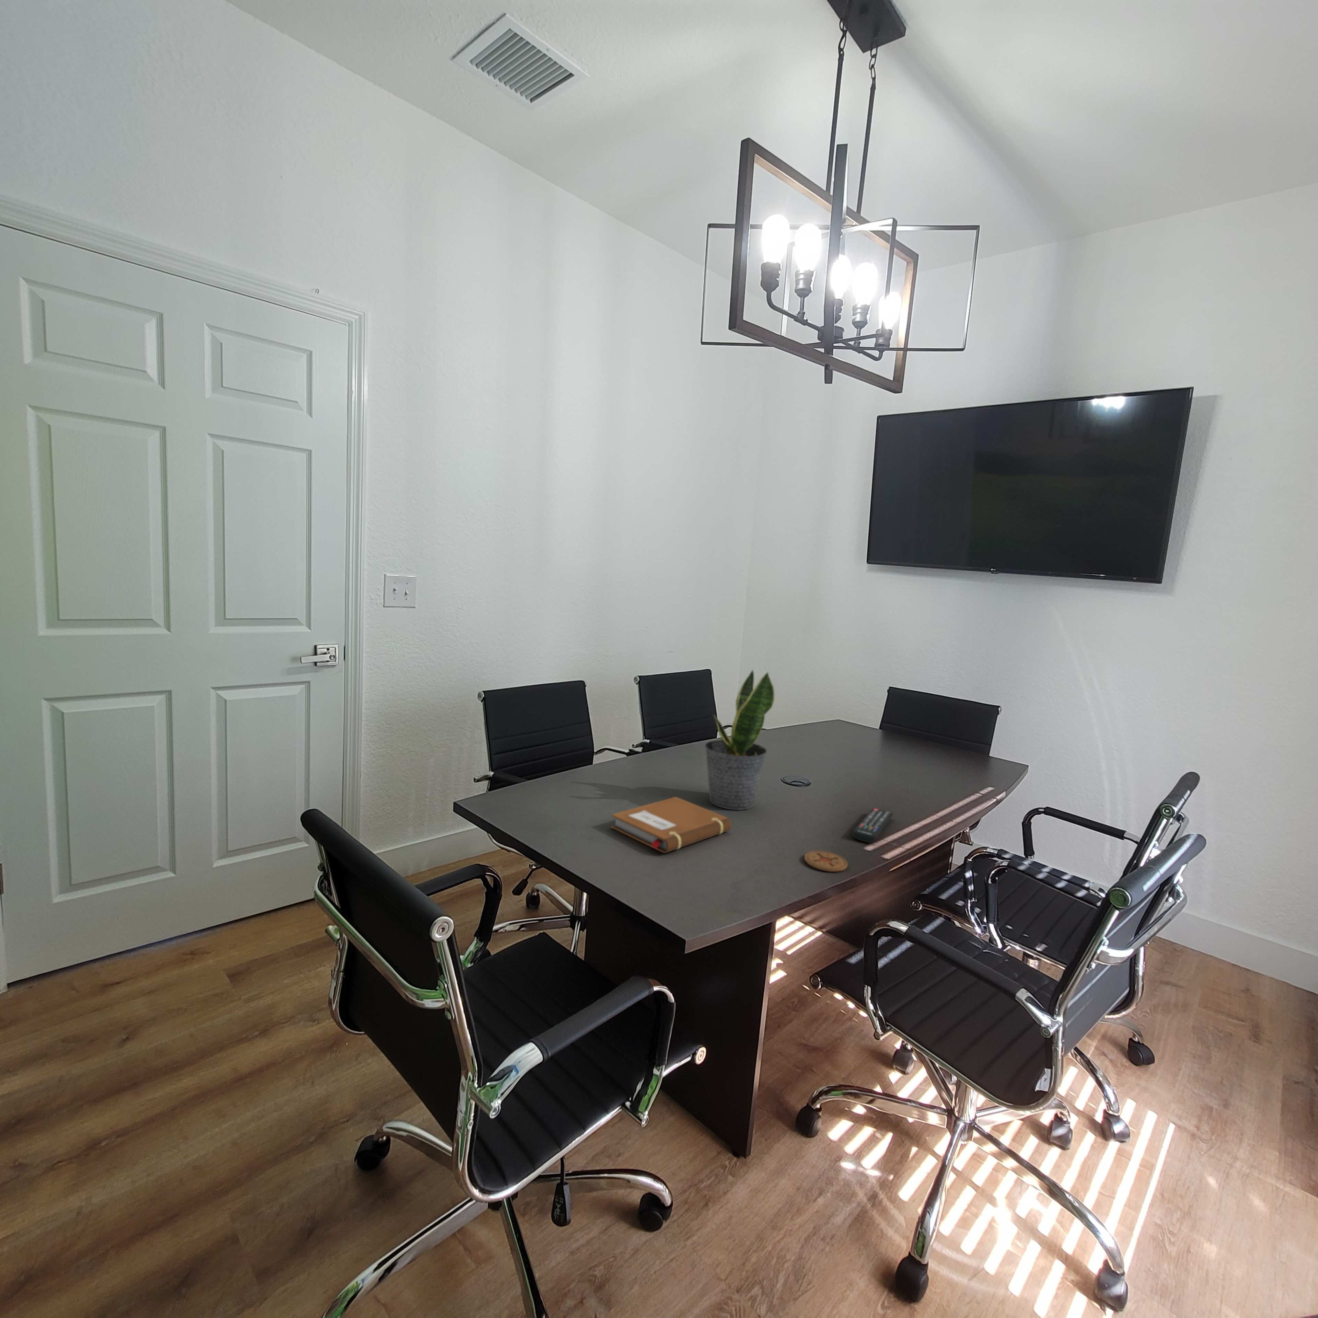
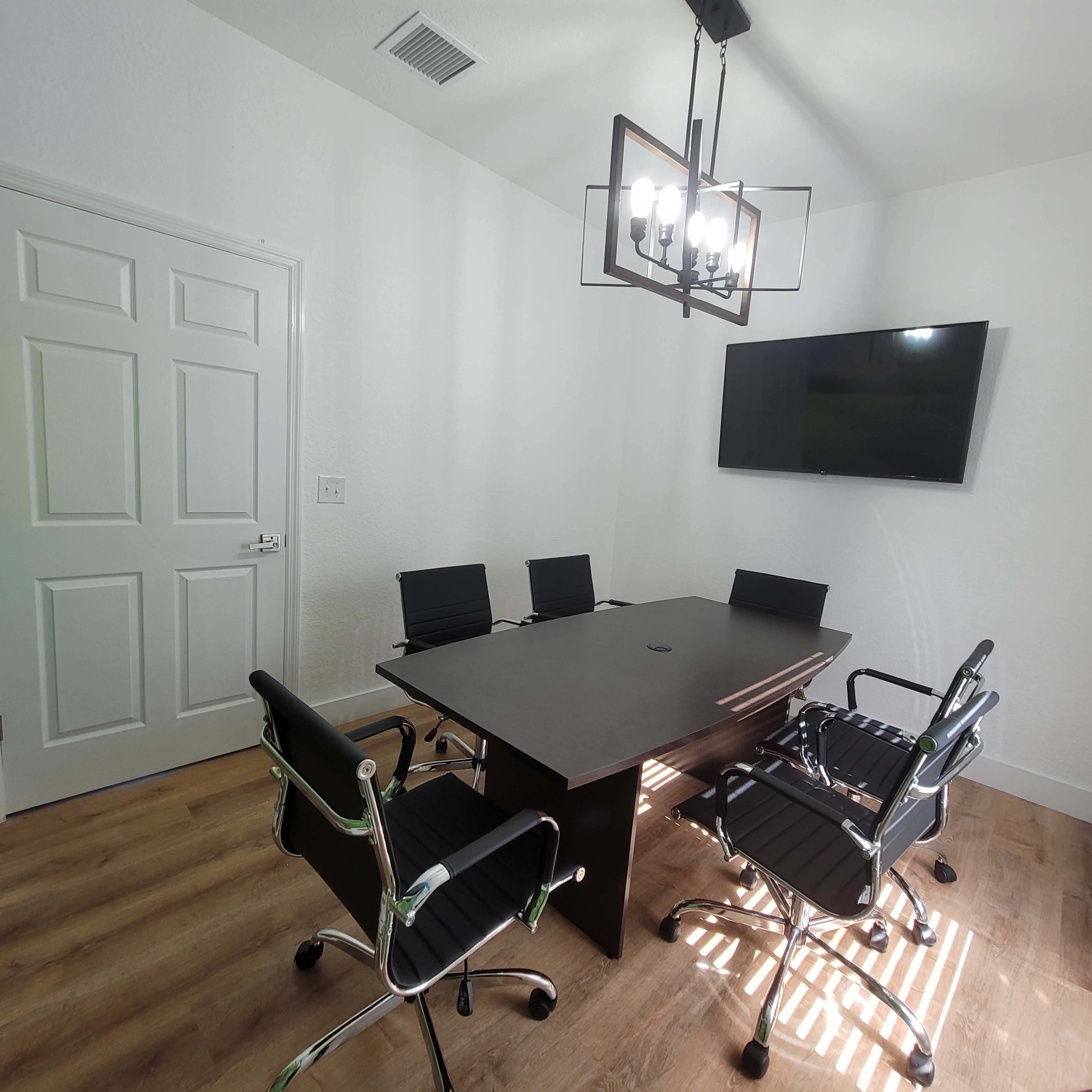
- coaster [804,851,847,873]
- remote control [852,807,894,842]
- notebook [611,797,731,853]
- potted plant [705,669,775,810]
